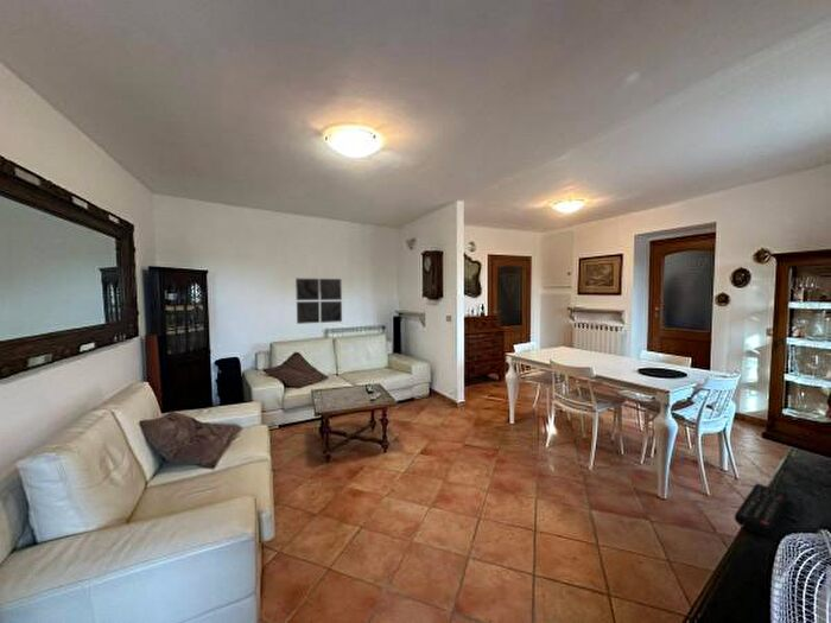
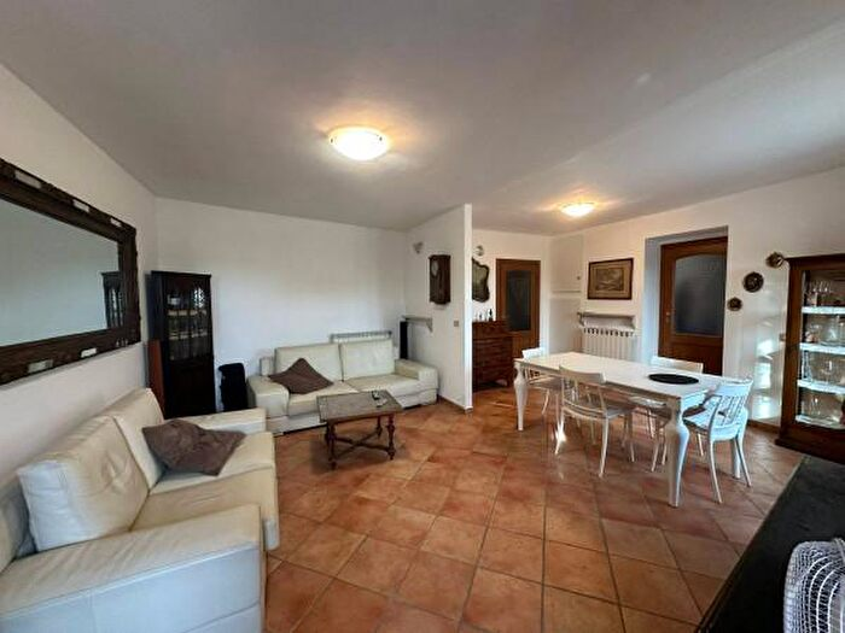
- remote control [734,483,791,536]
- wall art [294,278,343,325]
